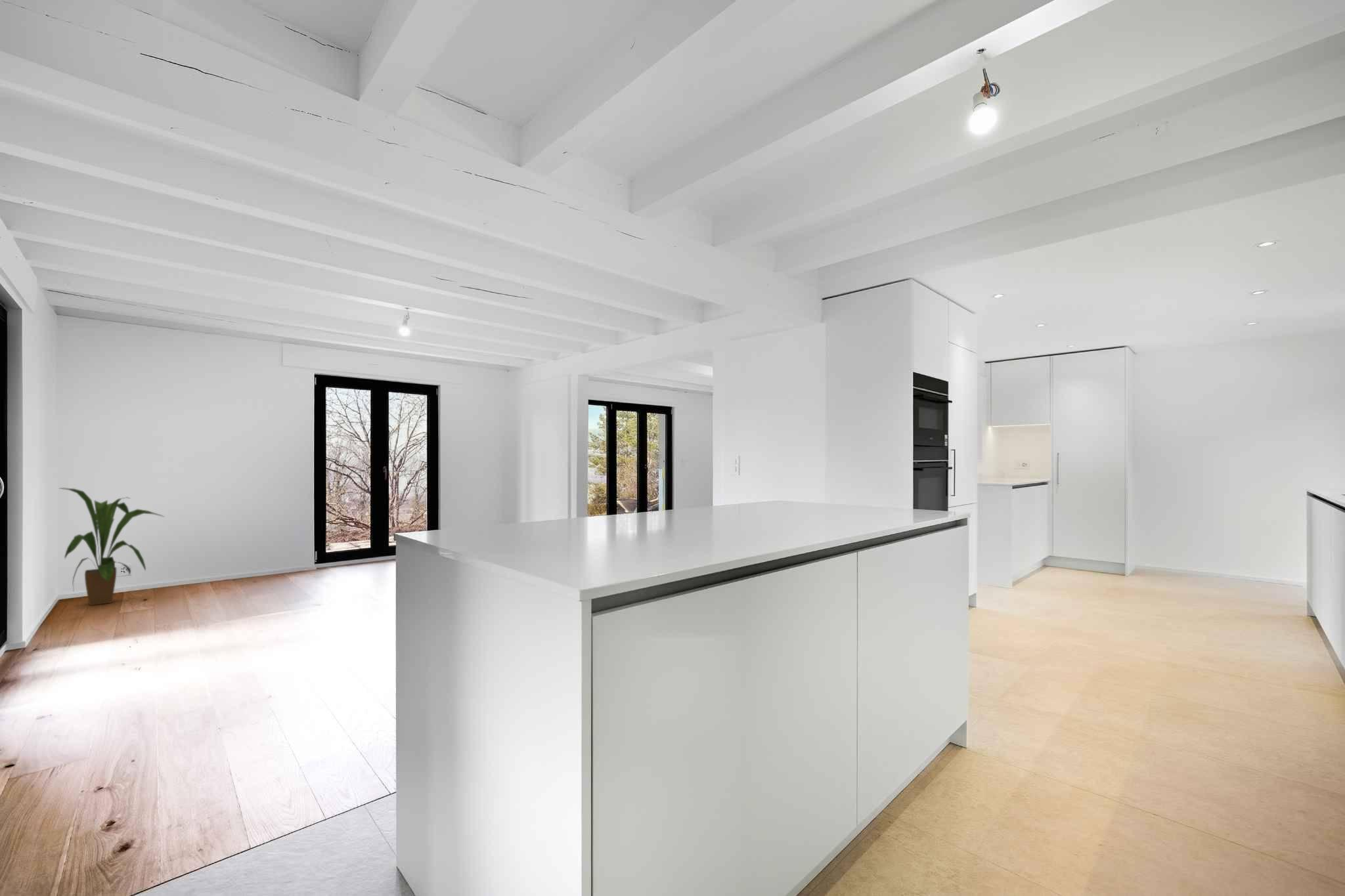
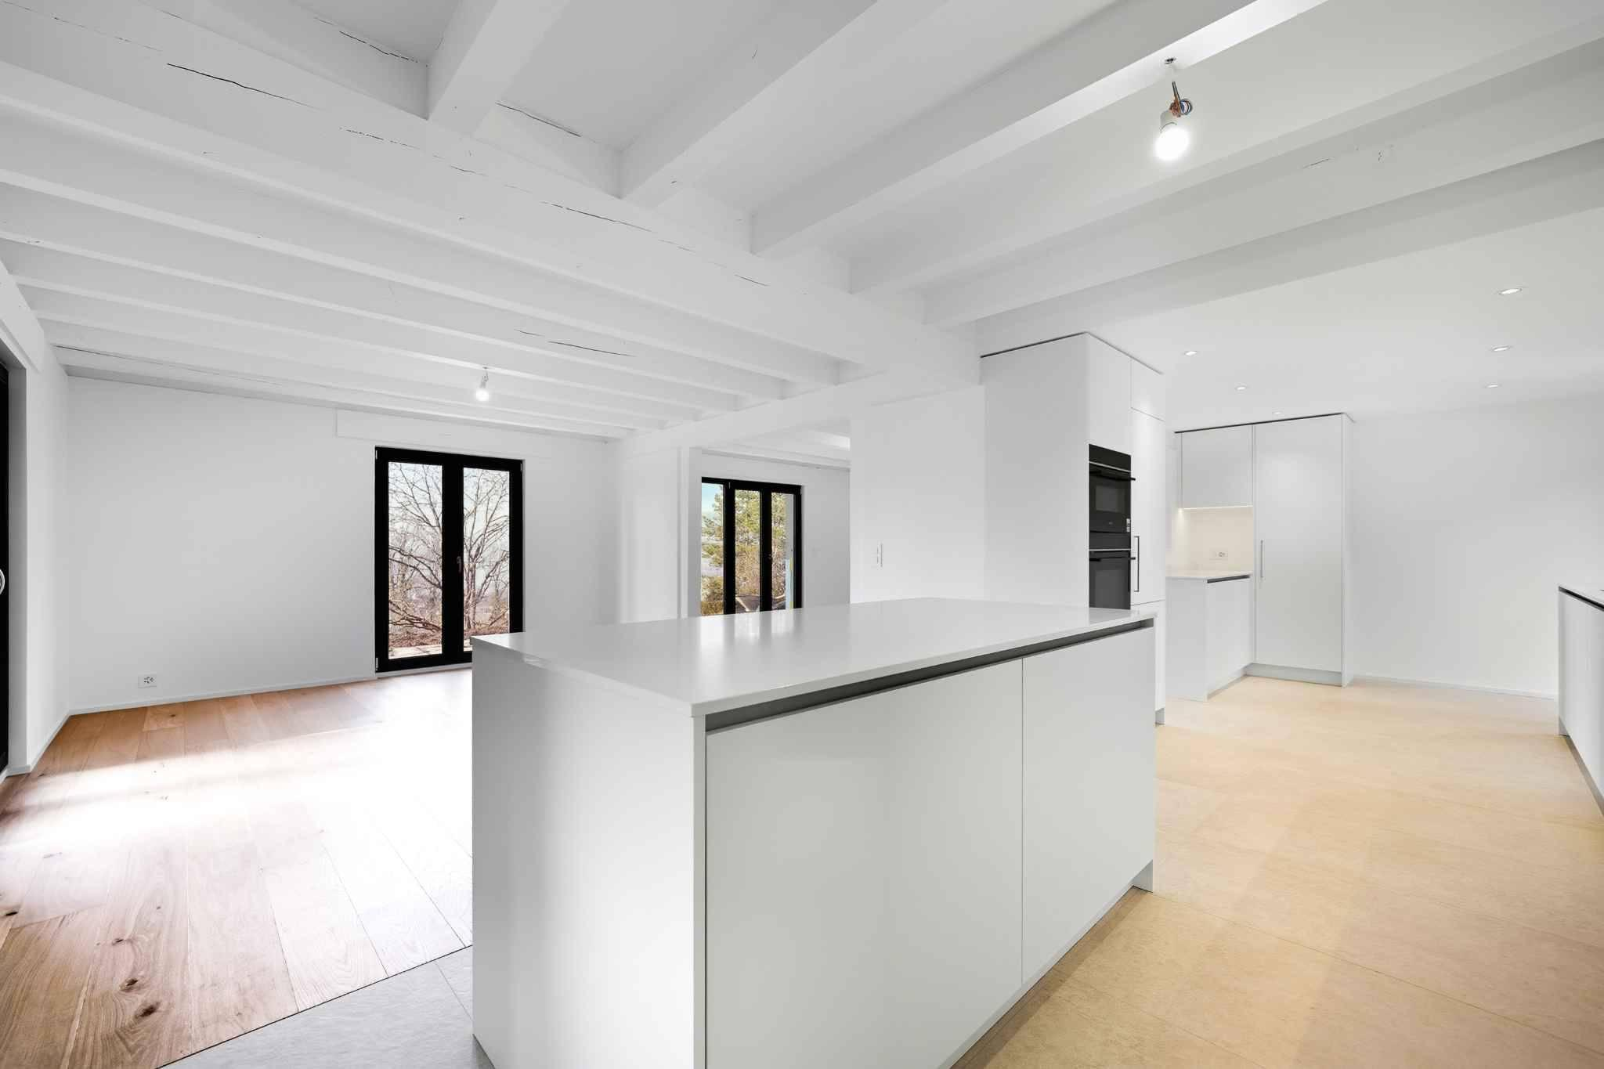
- house plant [59,487,165,606]
